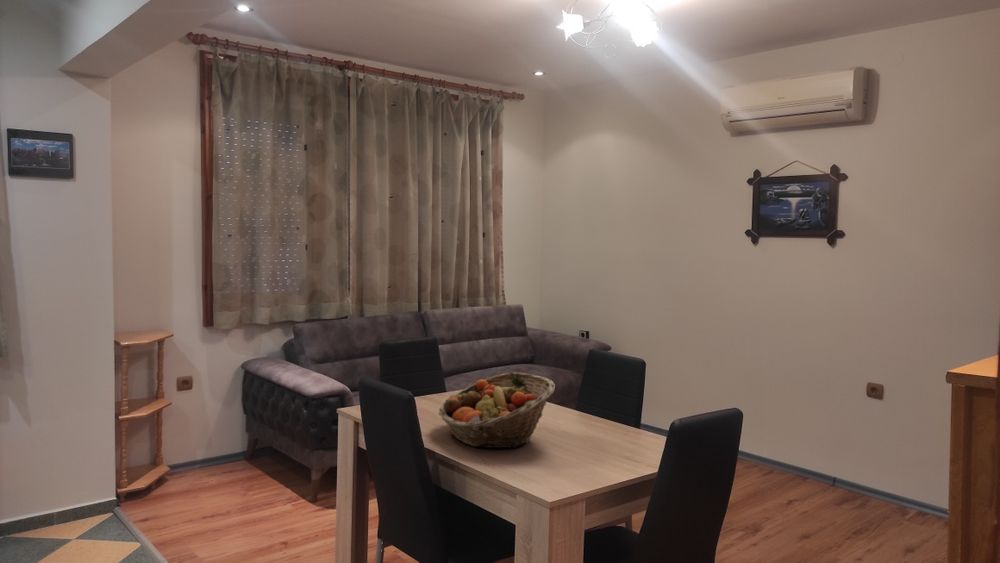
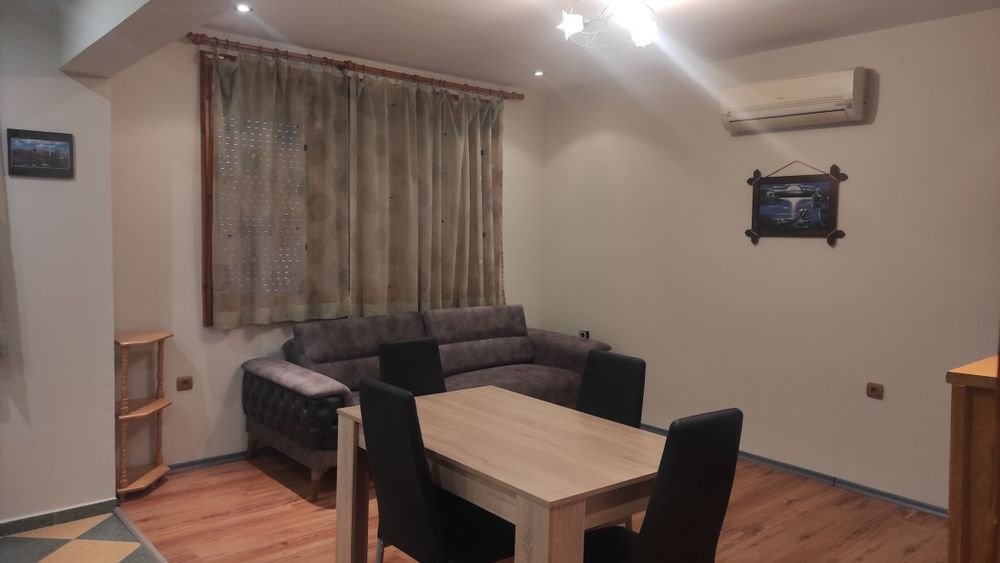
- fruit basket [438,371,556,449]
